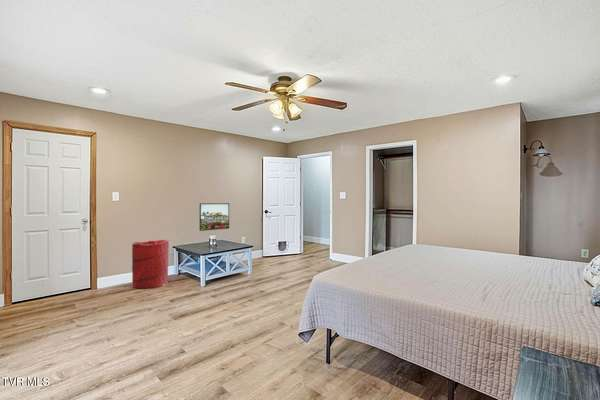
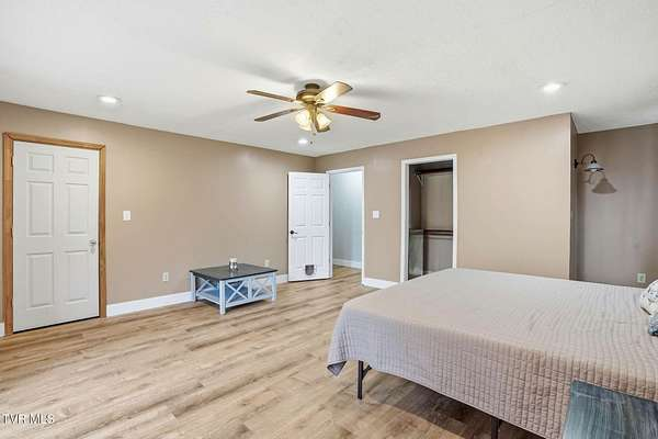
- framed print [199,202,230,232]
- laundry hamper [131,239,170,290]
